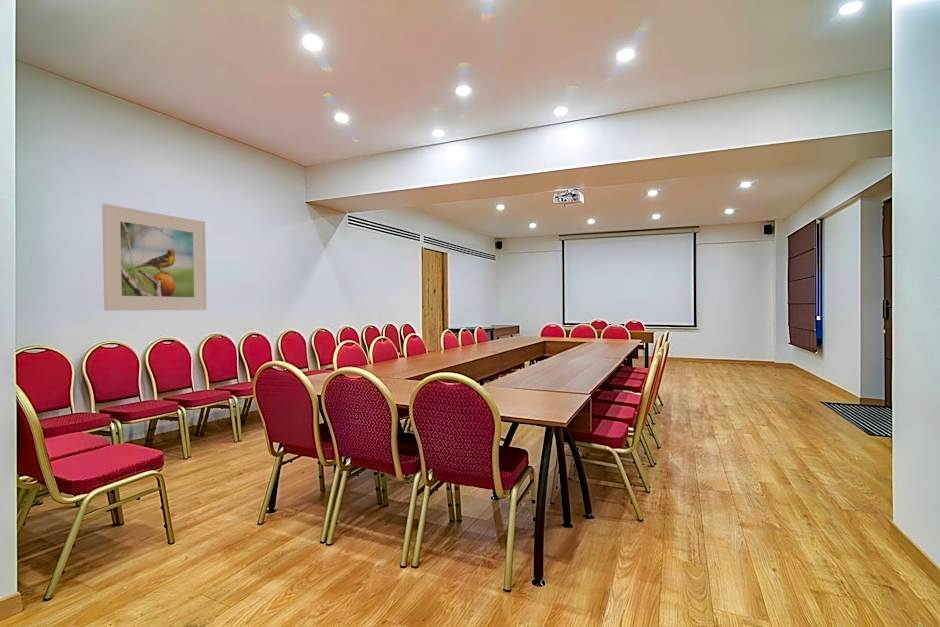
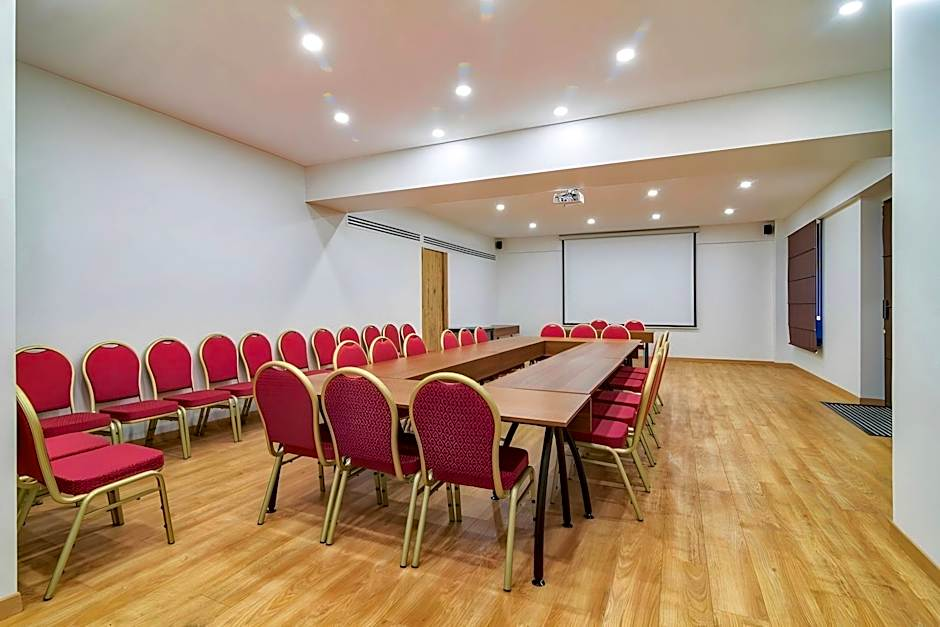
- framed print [101,203,208,311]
